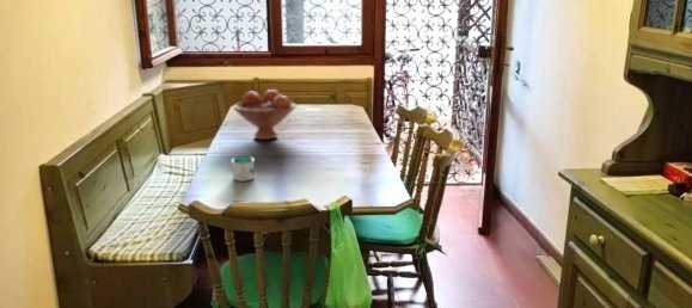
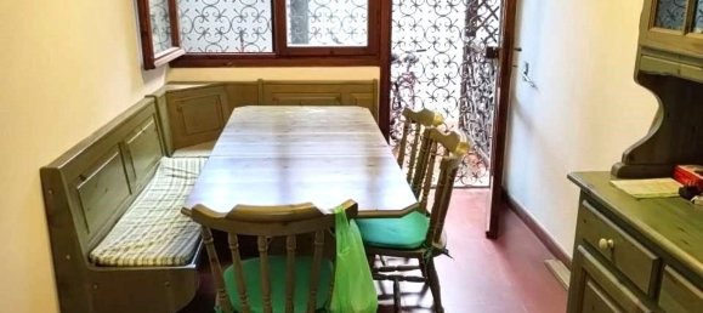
- fruit bowl [232,88,298,141]
- mug [231,155,256,183]
